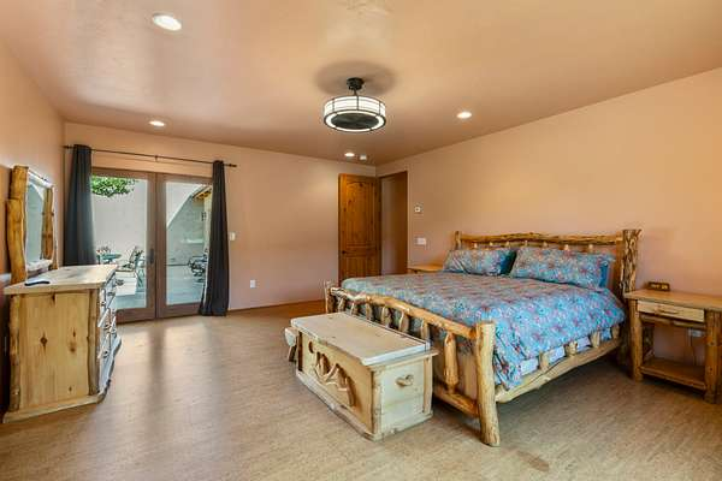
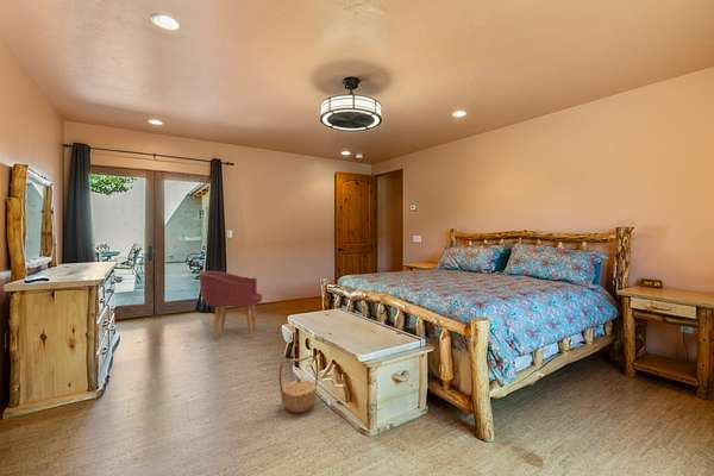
+ basket [278,355,319,414]
+ armchair [198,270,263,342]
